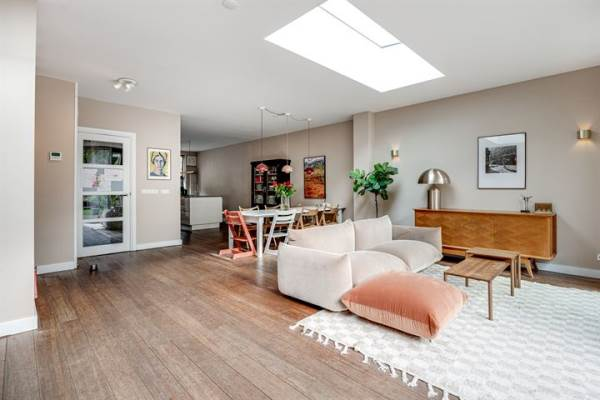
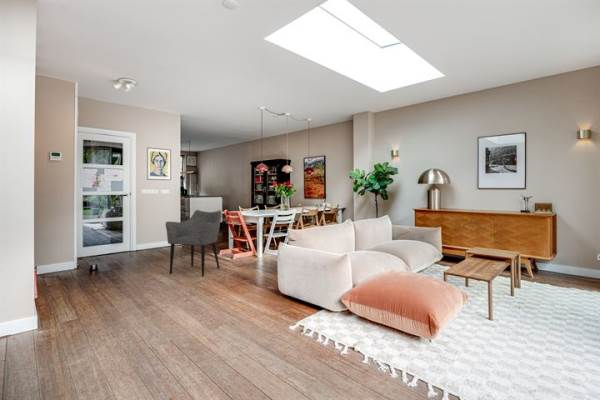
+ armchair [165,209,222,277]
